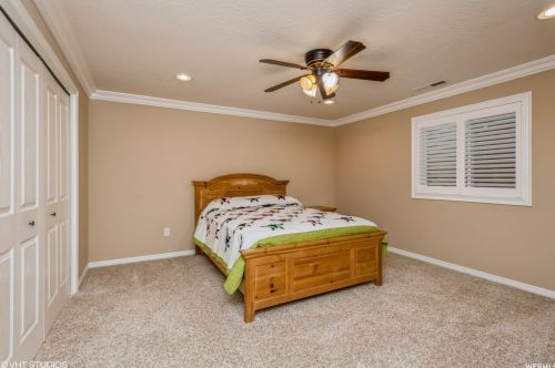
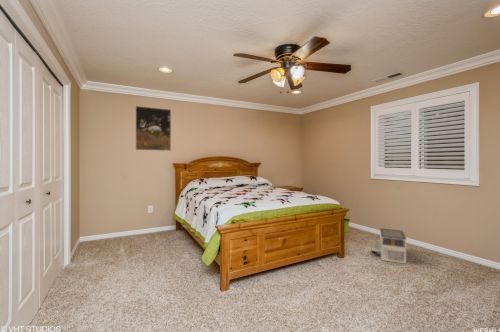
+ architectural model [370,227,407,265]
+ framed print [135,105,172,152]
